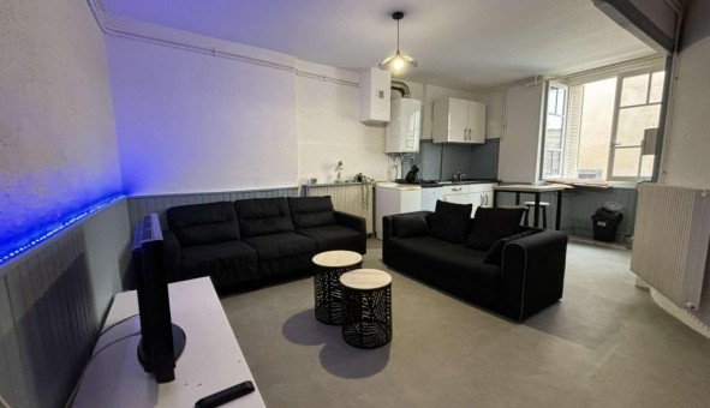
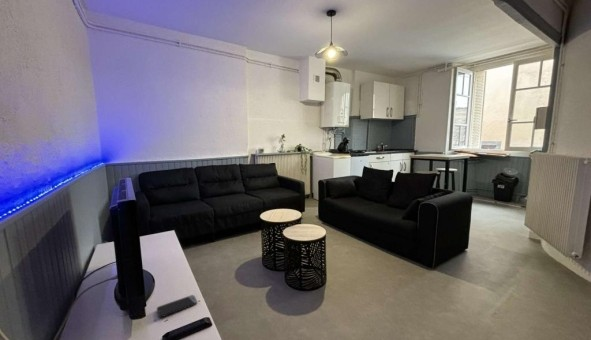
+ smartphone [156,294,198,319]
